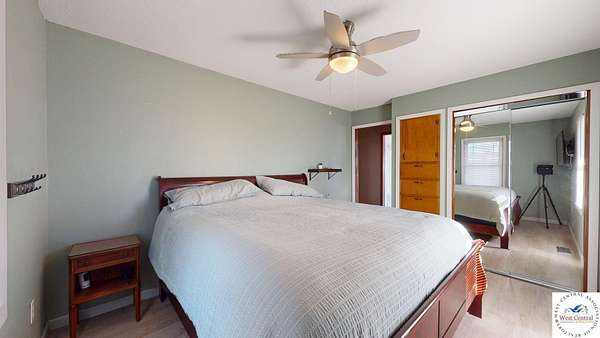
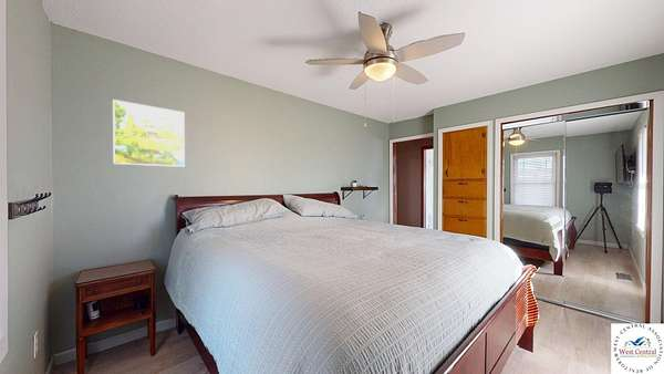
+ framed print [112,98,186,168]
